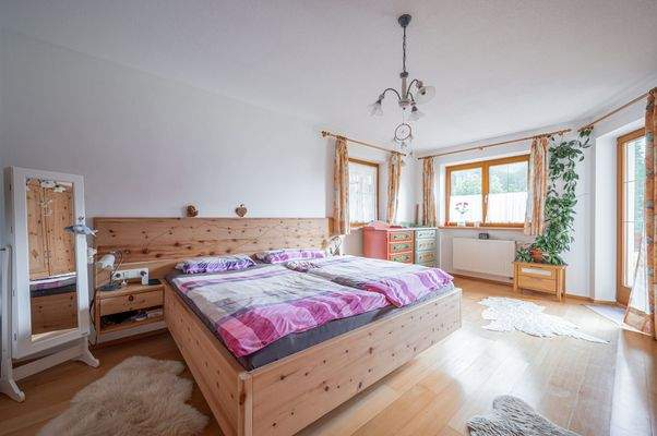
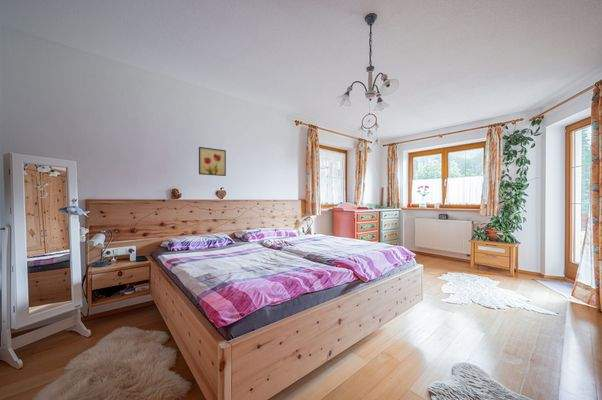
+ wall art [198,146,227,177]
